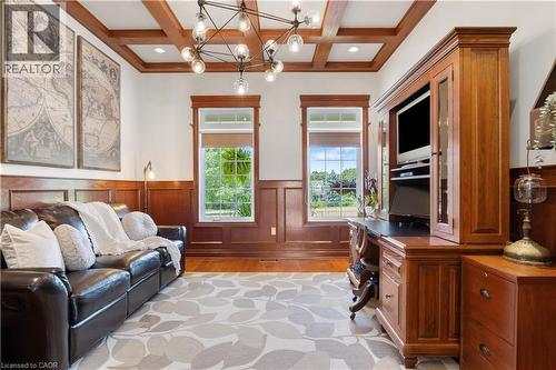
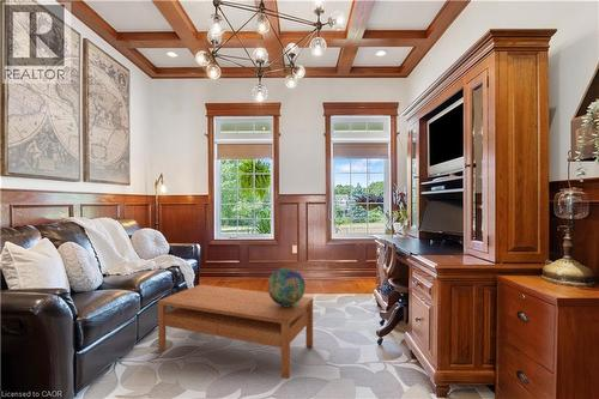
+ coffee table [157,283,314,380]
+ decorative globe [267,266,307,307]
